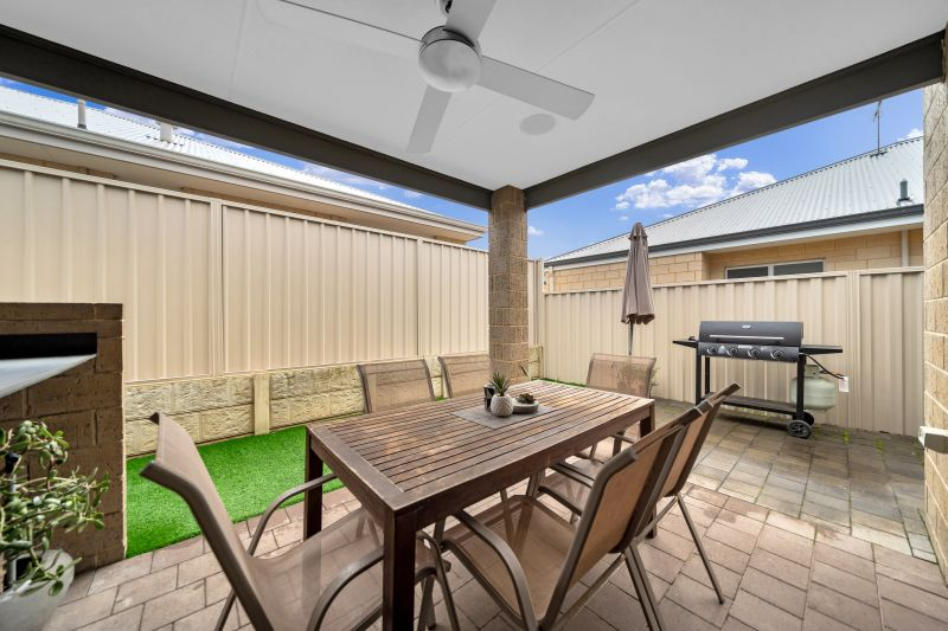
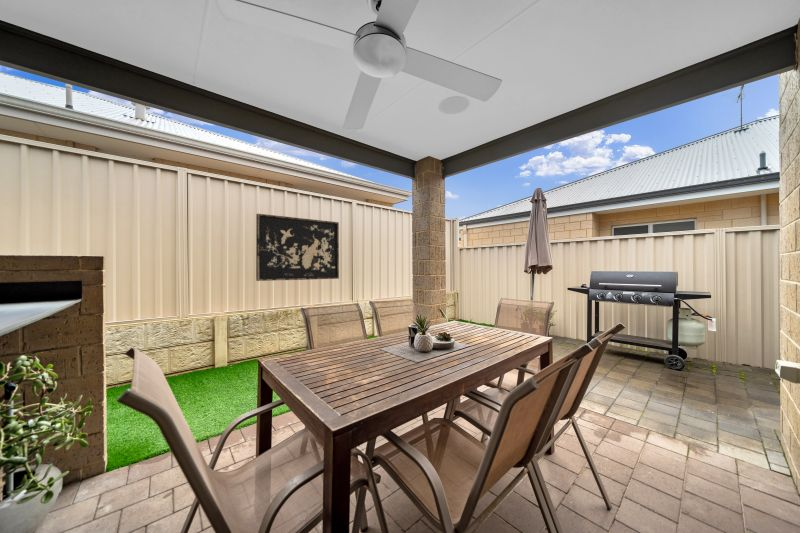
+ decorative wall panel [255,213,340,282]
